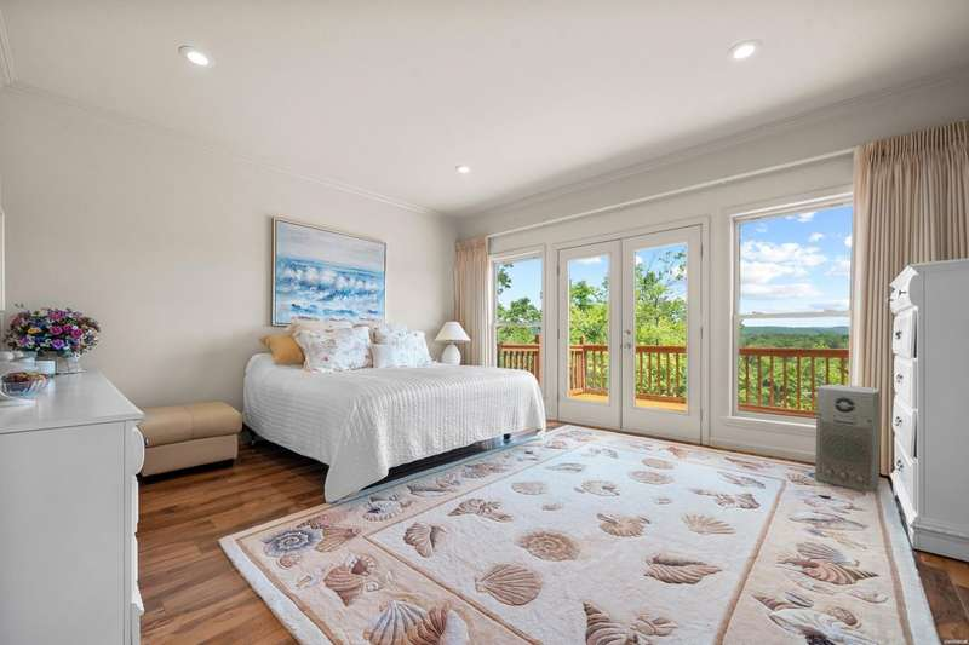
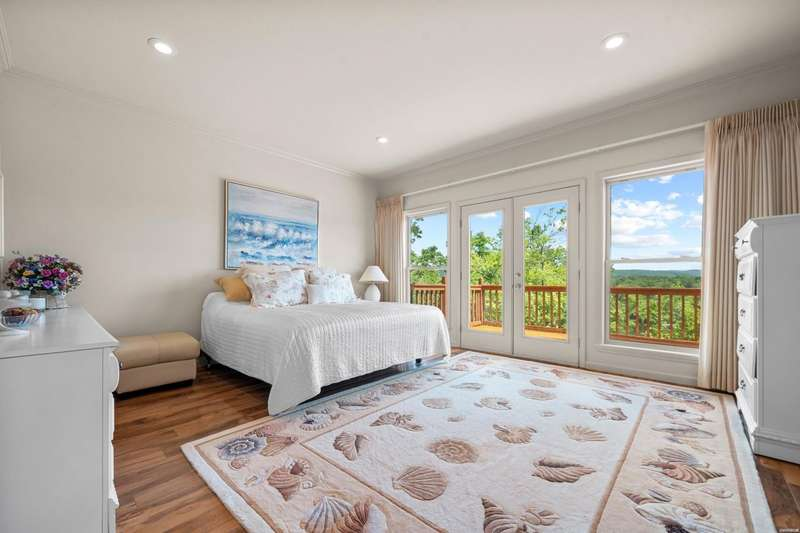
- air purifier [814,384,881,493]
